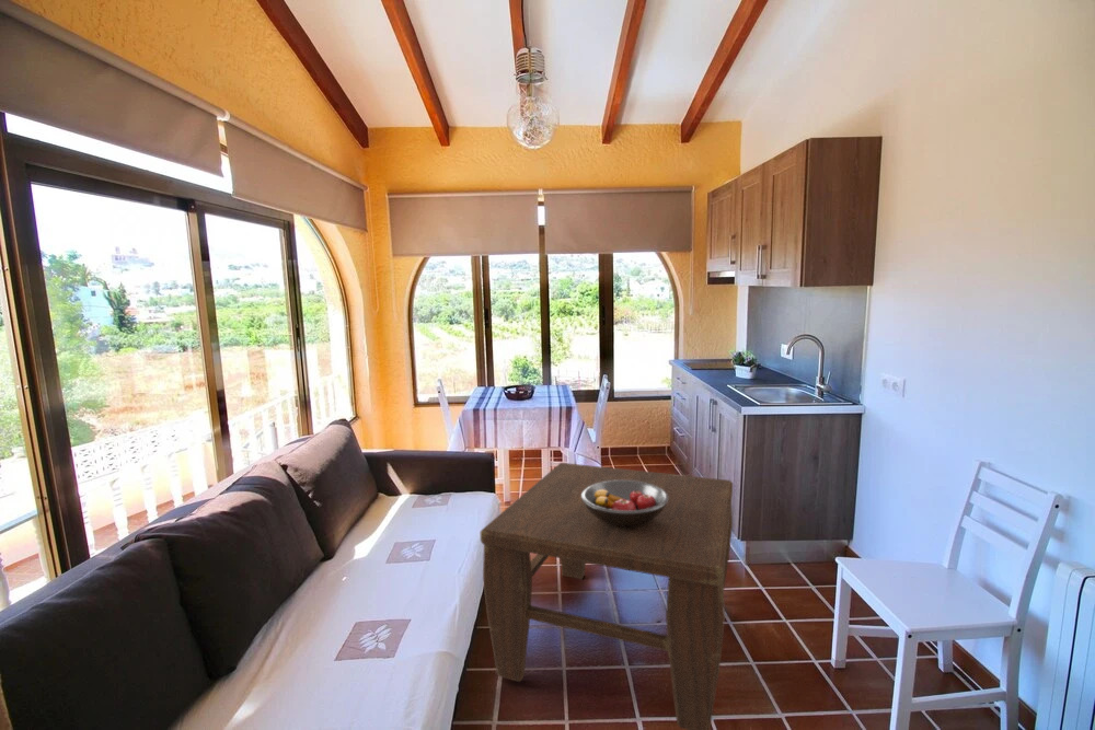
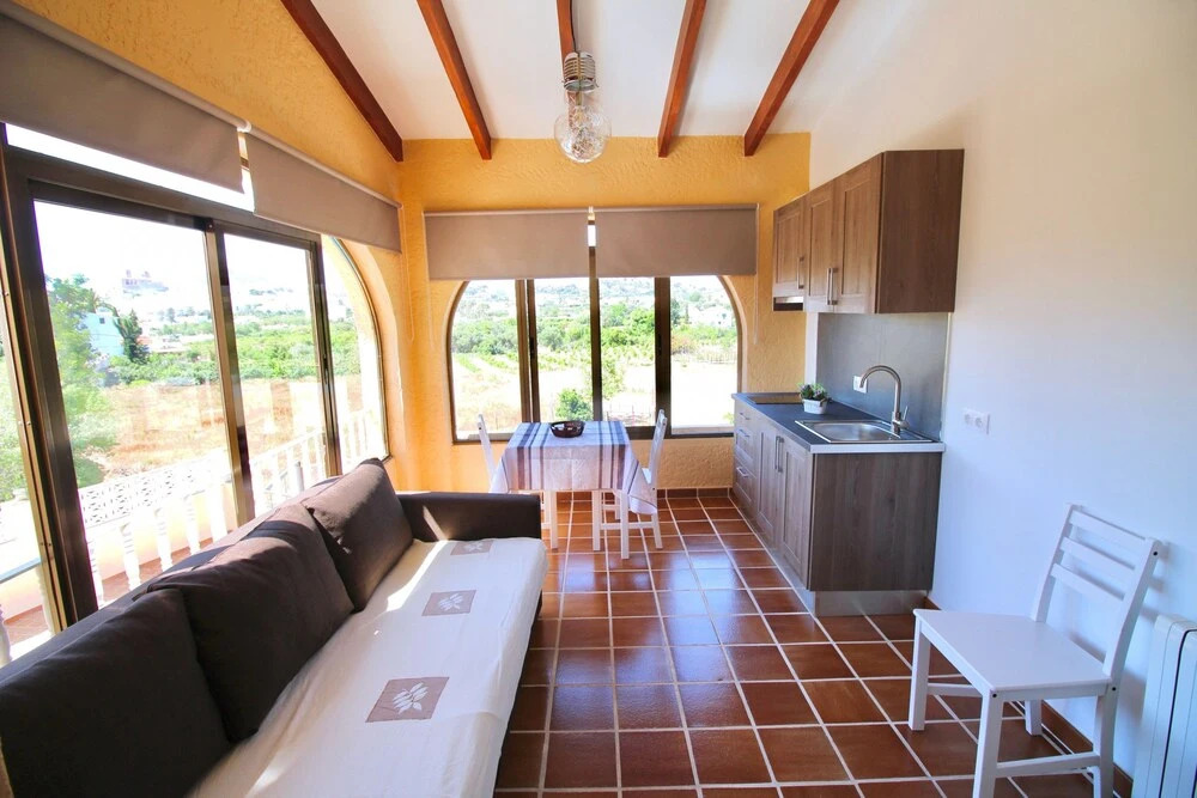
- coffee table [480,462,734,730]
- fruit bowl [581,480,668,526]
